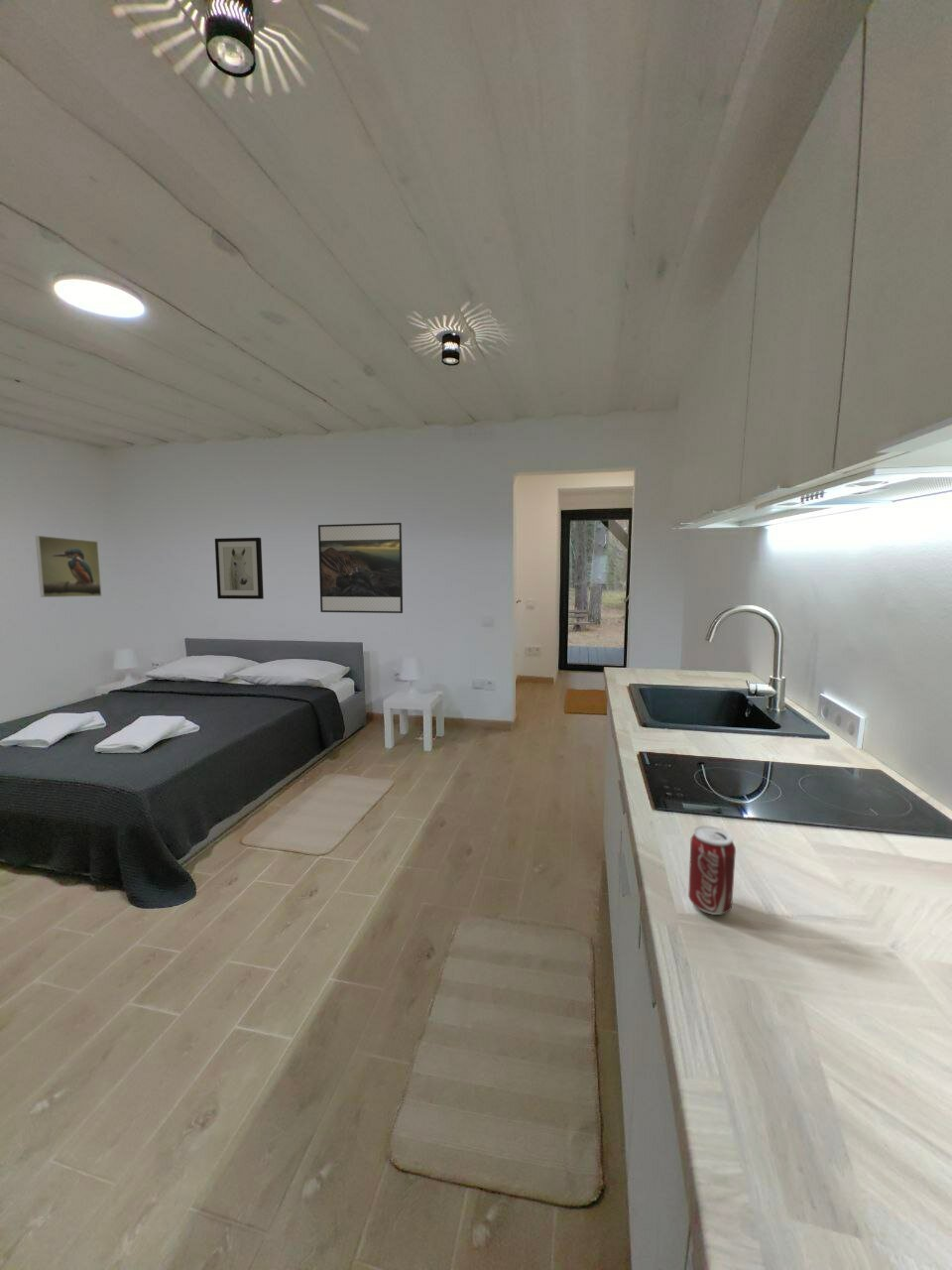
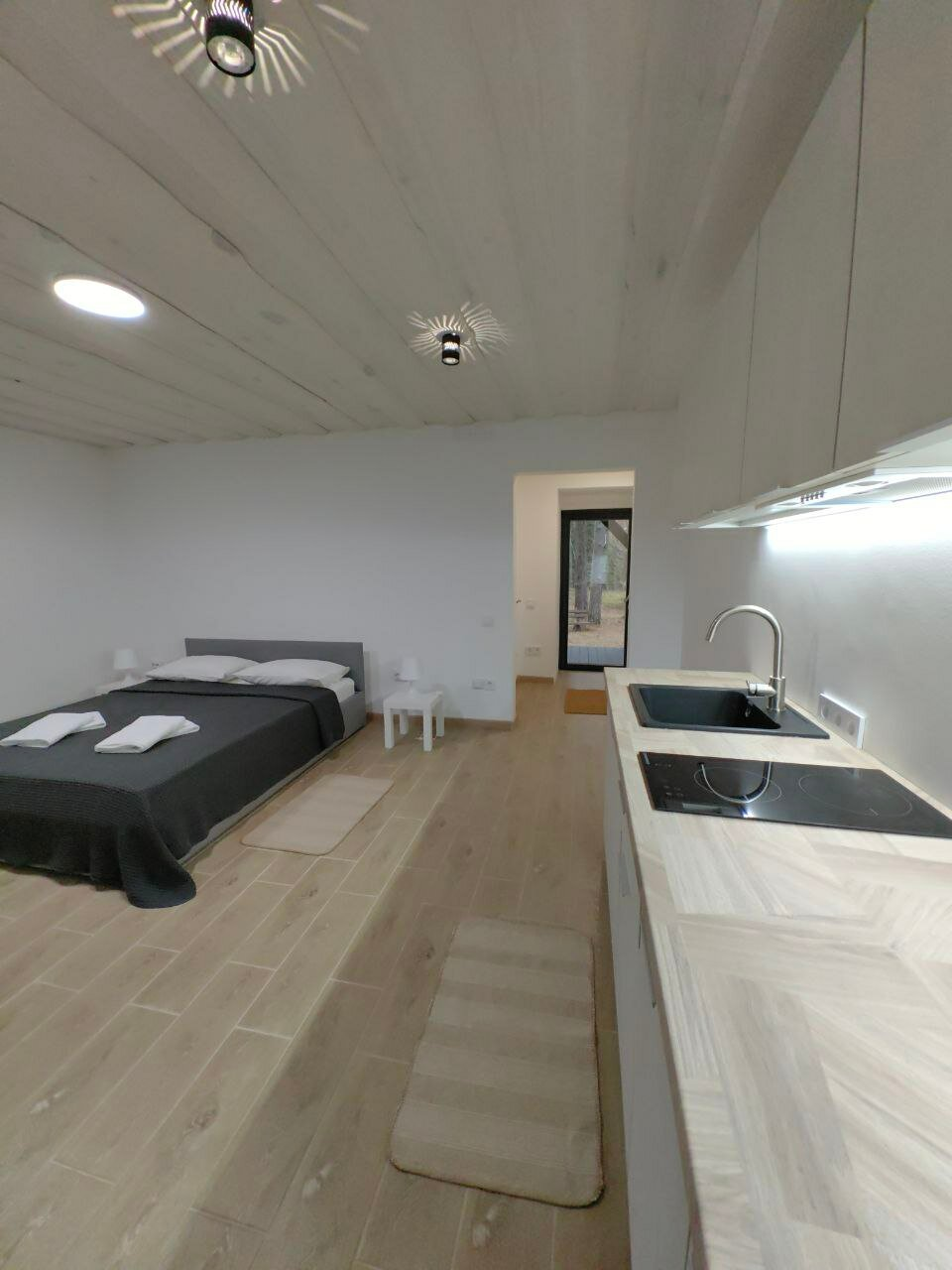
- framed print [317,522,404,614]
- beverage can [687,825,737,916]
- wall art [214,537,265,600]
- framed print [35,535,102,598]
